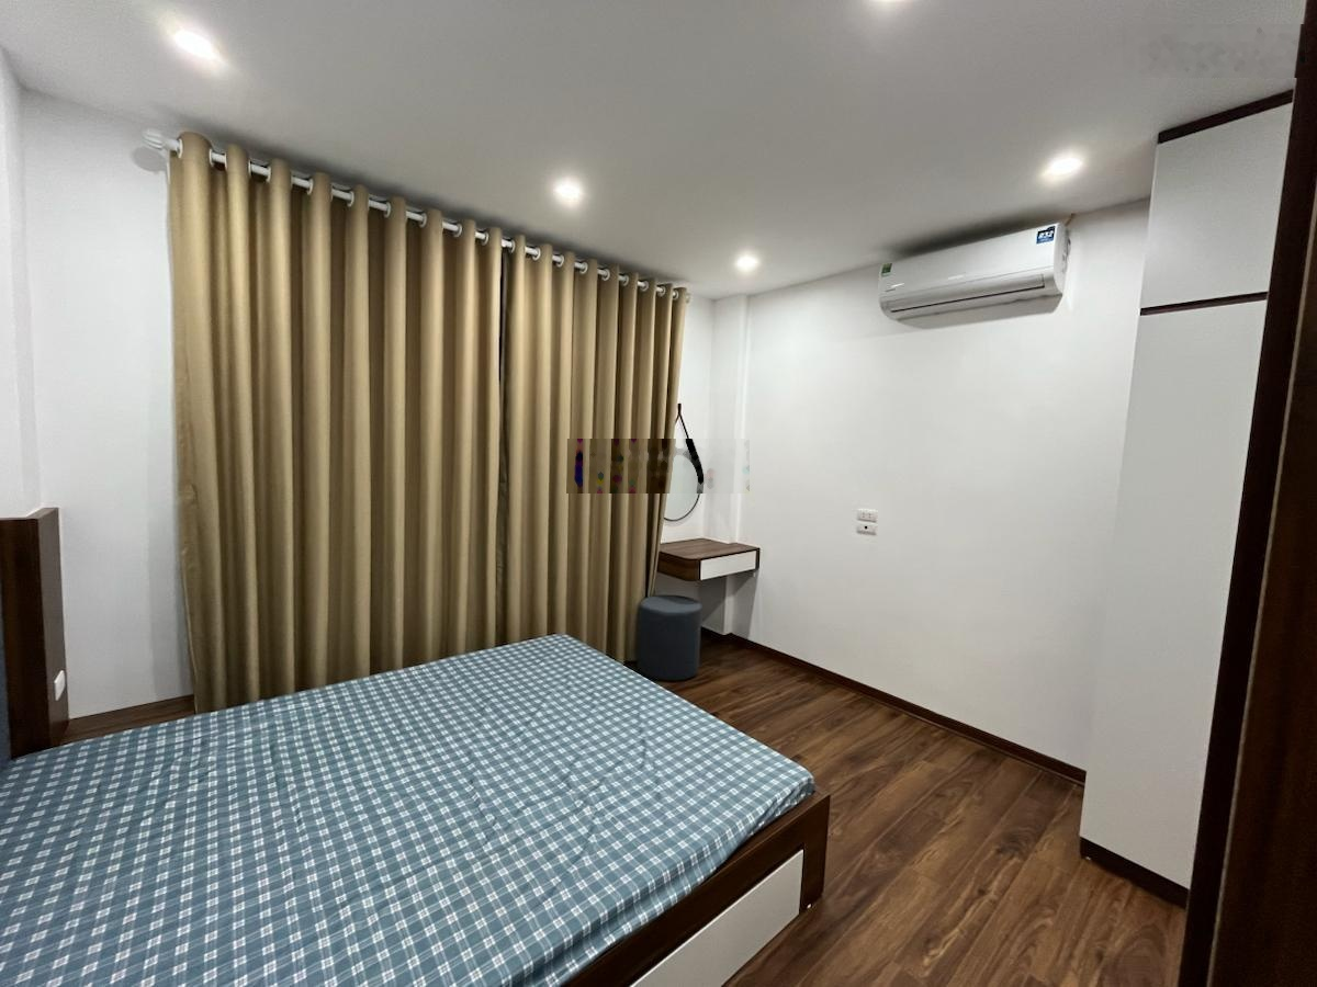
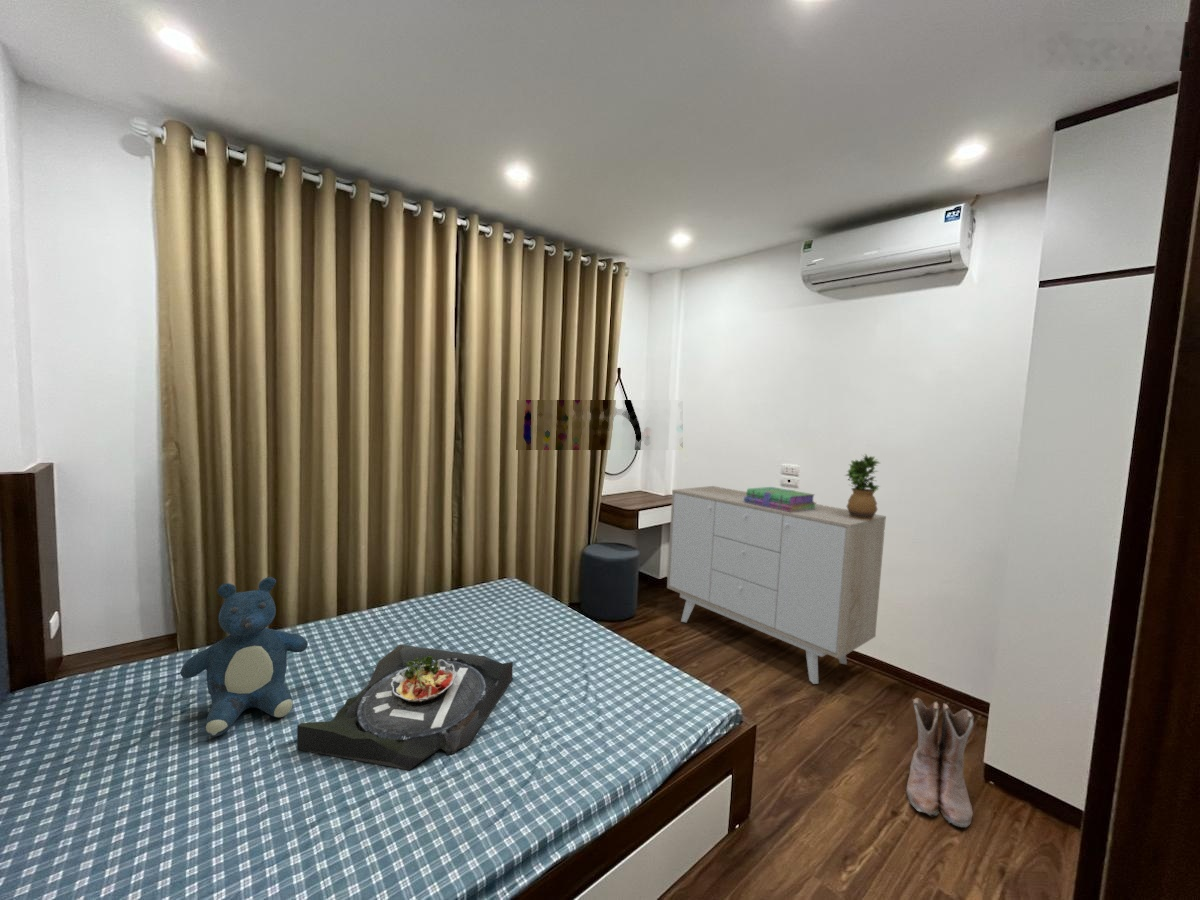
+ potted plant [844,453,881,521]
+ stack of books [744,486,817,512]
+ teddy bear [179,576,309,737]
+ sideboard [666,485,887,685]
+ serving tray [296,644,514,771]
+ boots [905,697,975,829]
